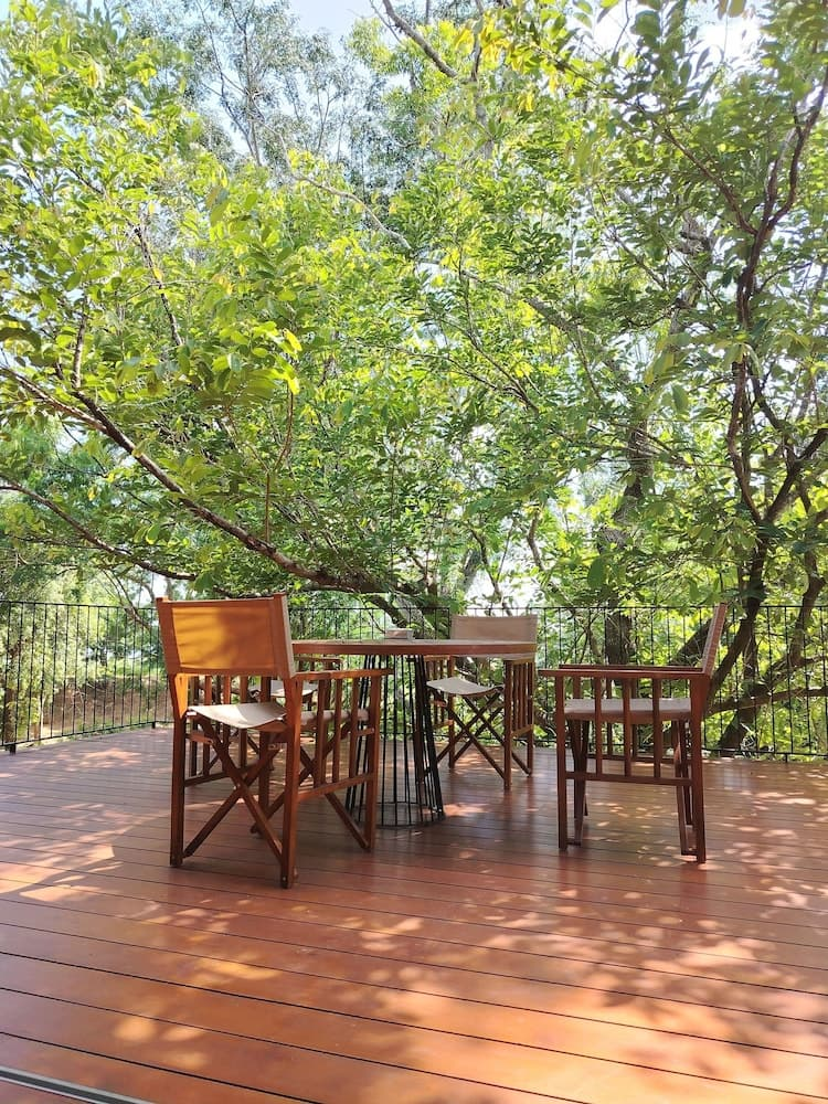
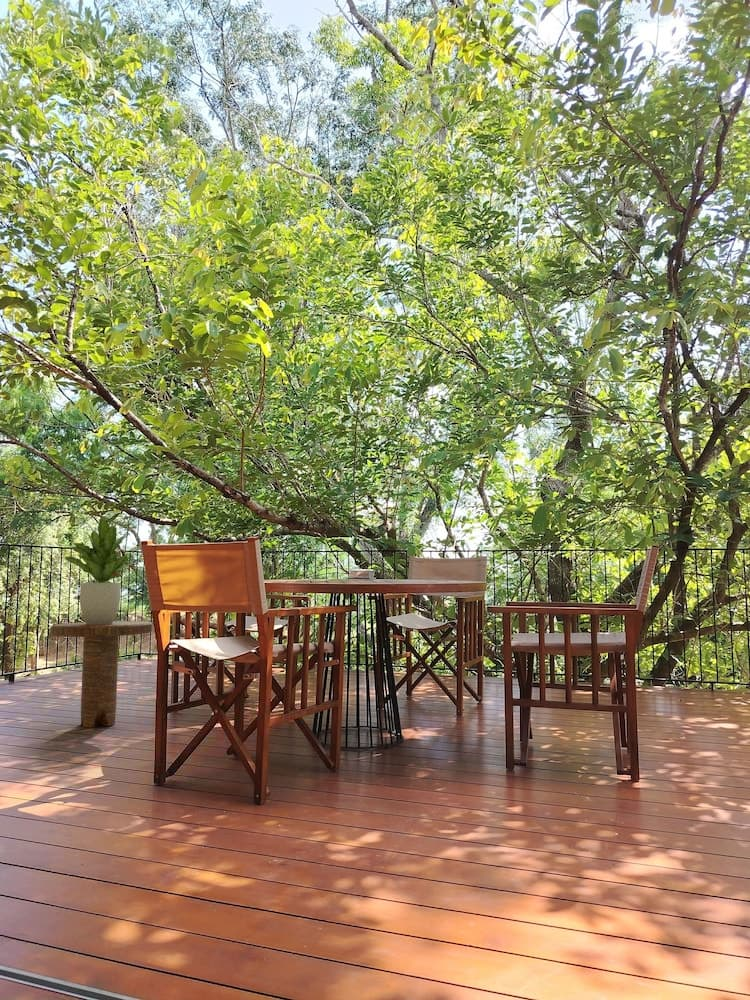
+ potted plant [64,516,135,625]
+ side table [50,620,154,729]
